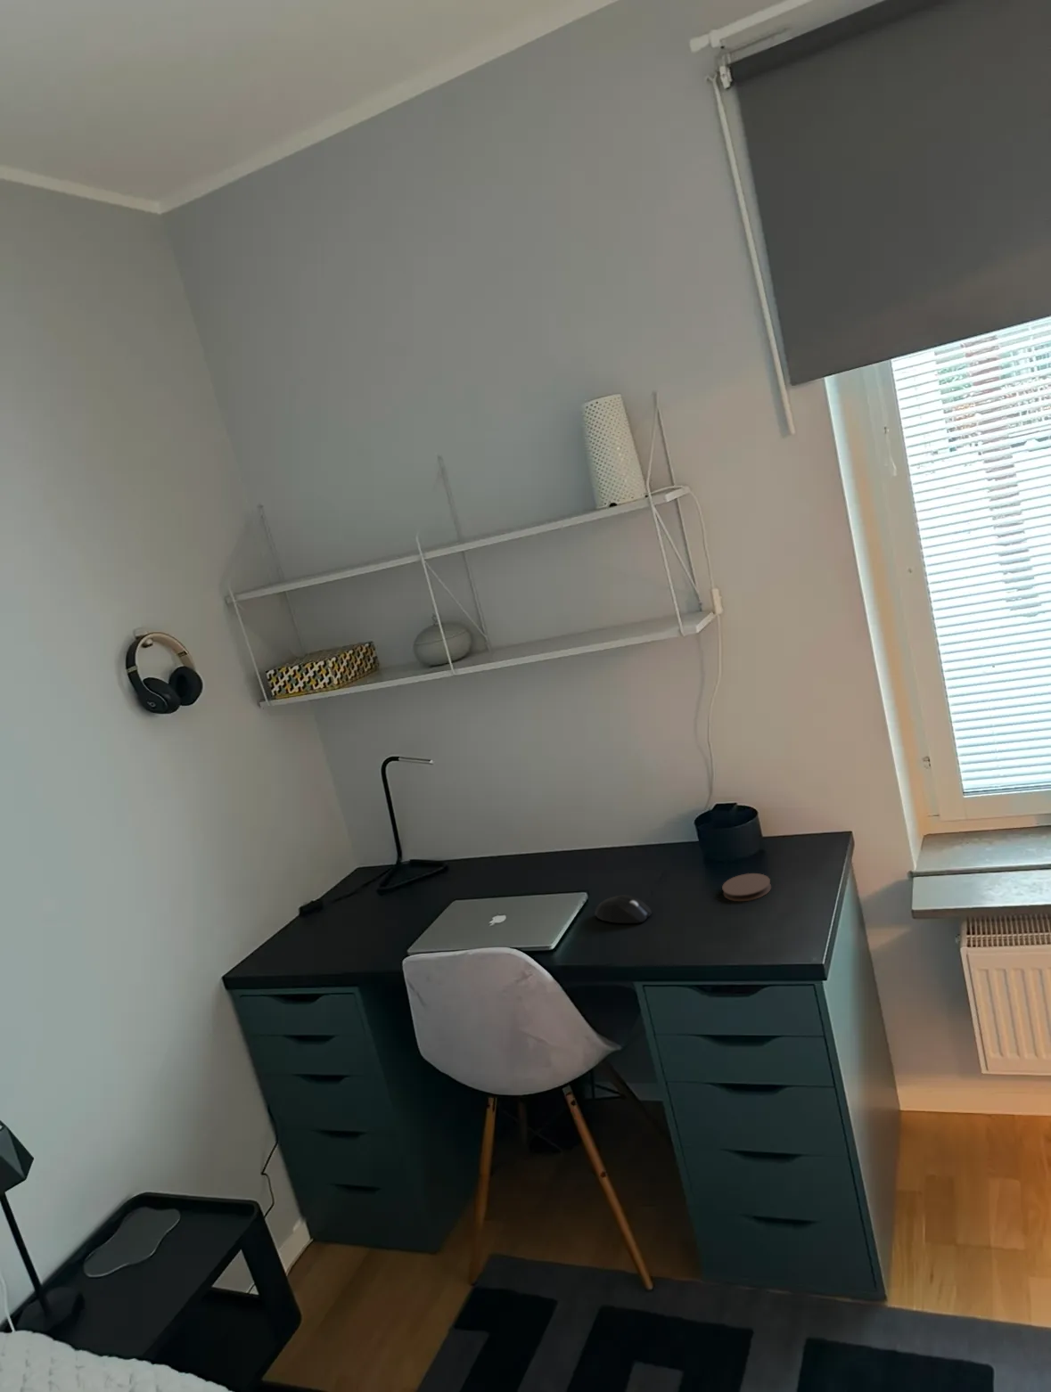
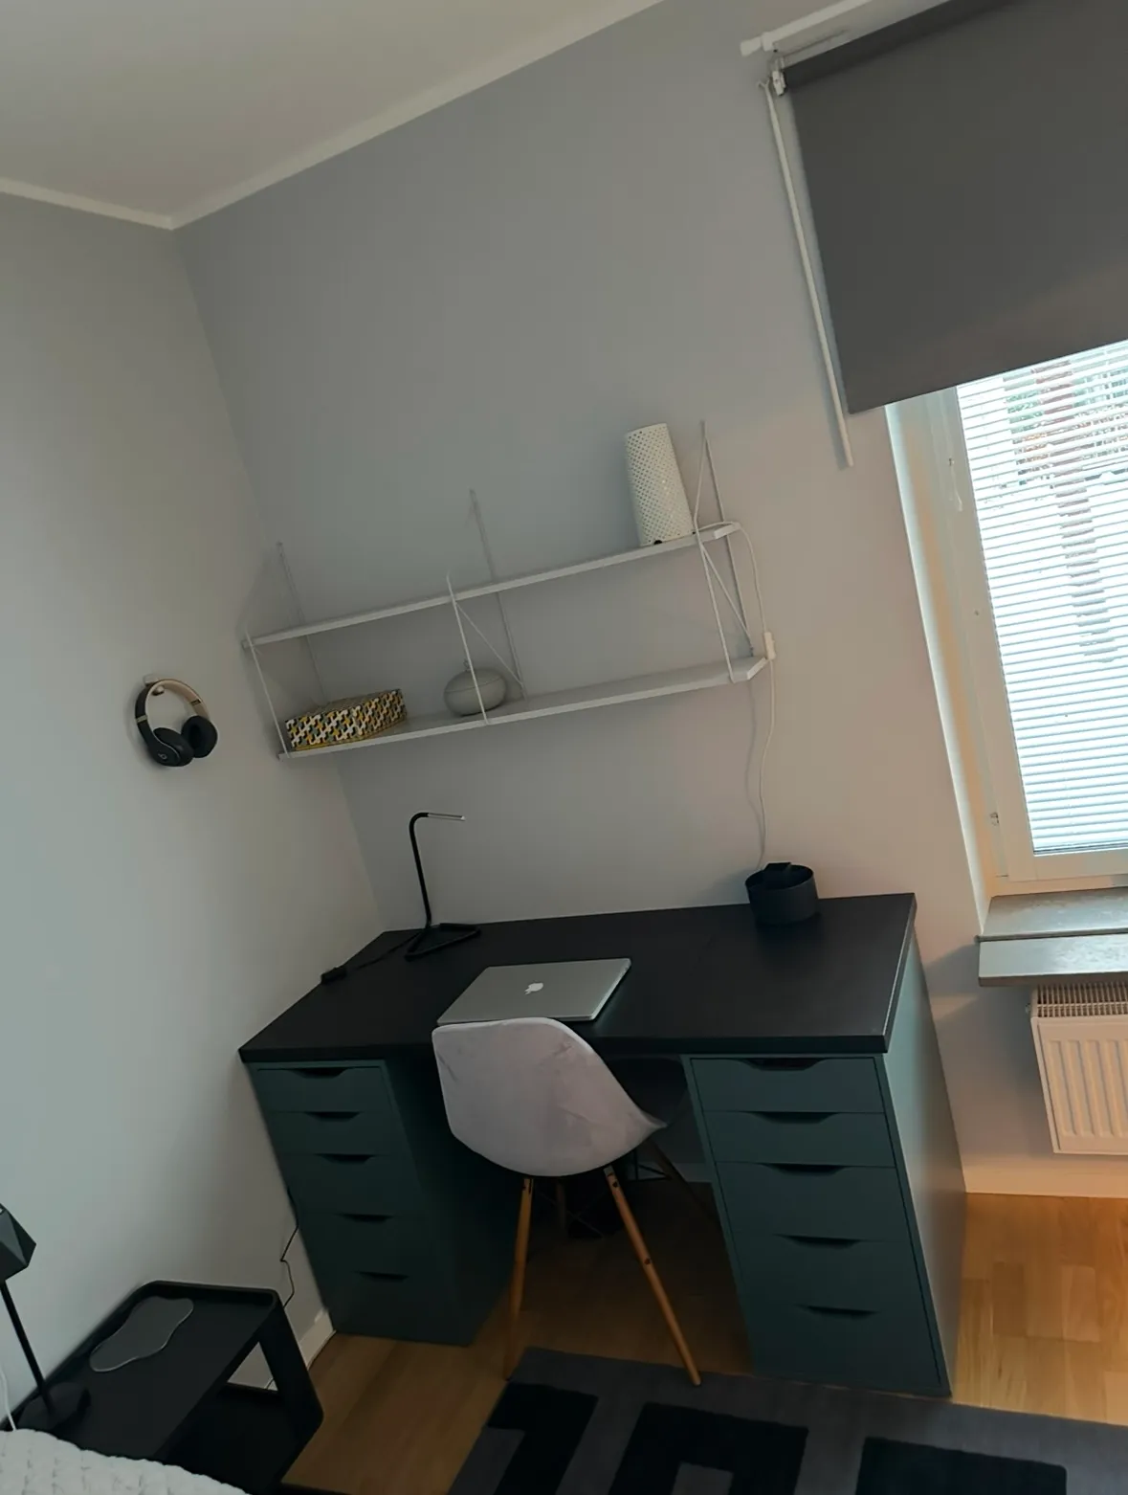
- mouse [594,894,652,924]
- coaster [721,872,772,902]
